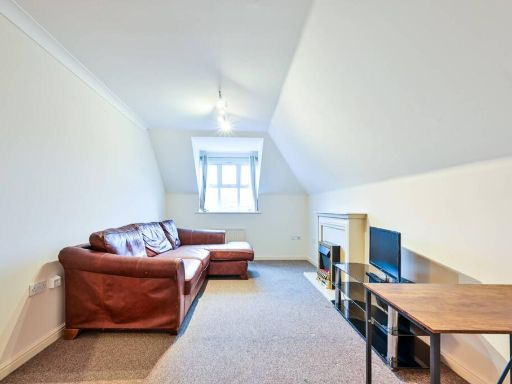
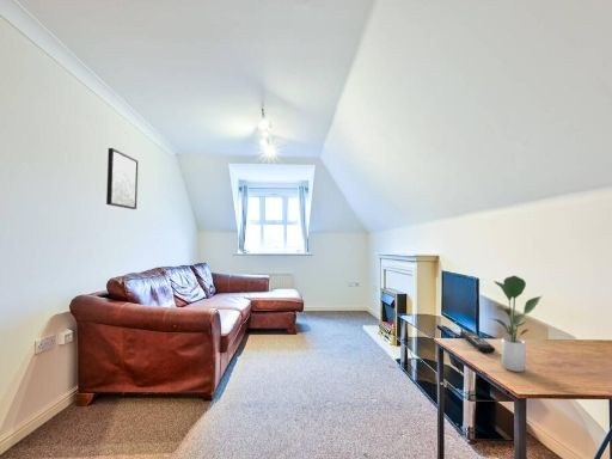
+ wall art [105,147,139,210]
+ potted plant [489,274,543,373]
+ remote control [459,330,496,354]
